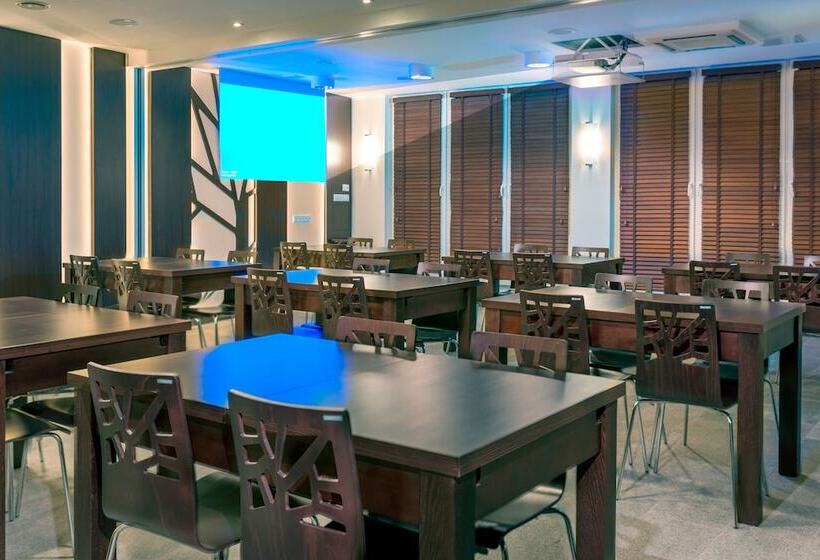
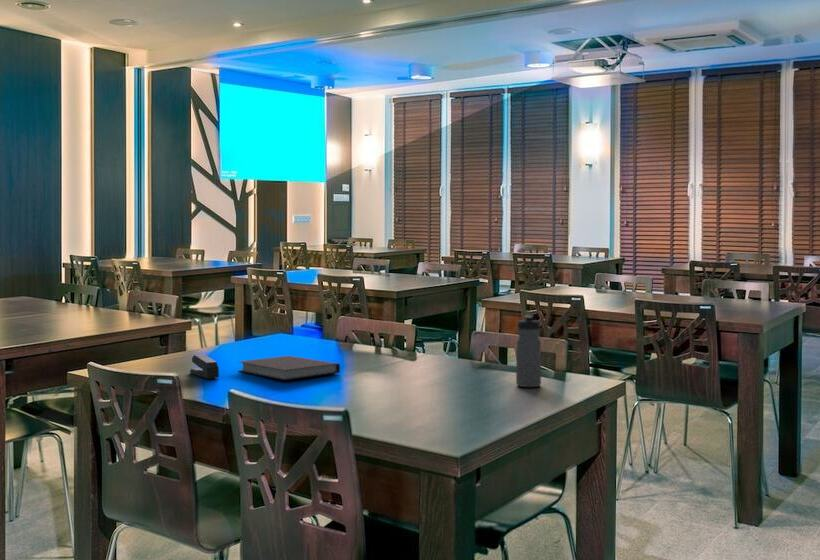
+ stapler [189,353,220,380]
+ water bottle [515,314,542,388]
+ notebook [237,355,341,381]
